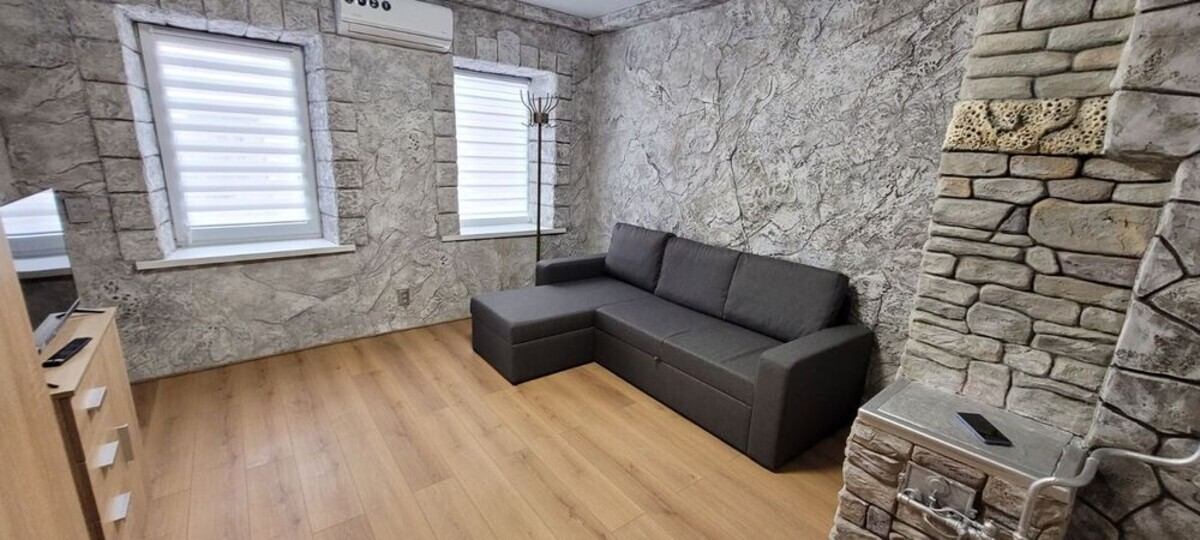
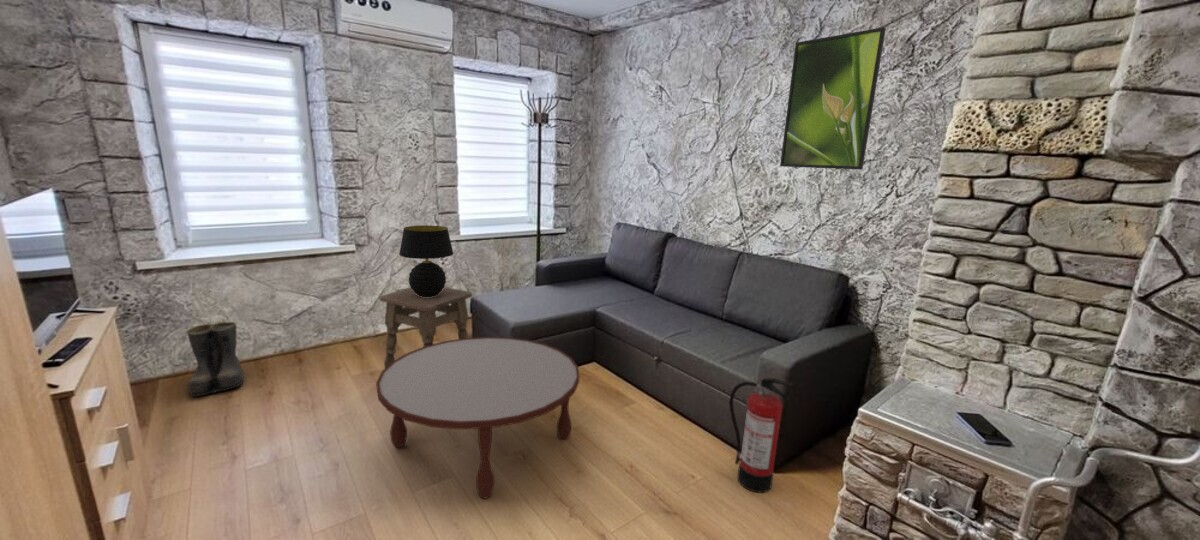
+ table lamp [398,225,454,297]
+ coffee table [375,336,581,500]
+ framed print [779,26,887,171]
+ fire extinguisher [728,377,795,494]
+ boots [185,321,245,397]
+ side table [378,286,473,369]
